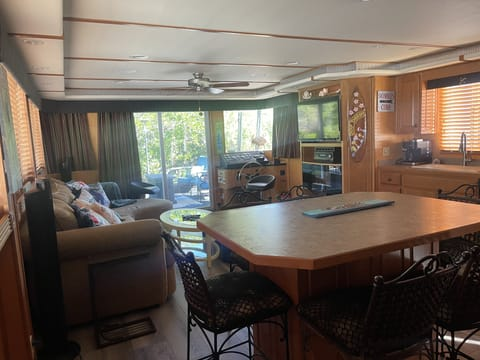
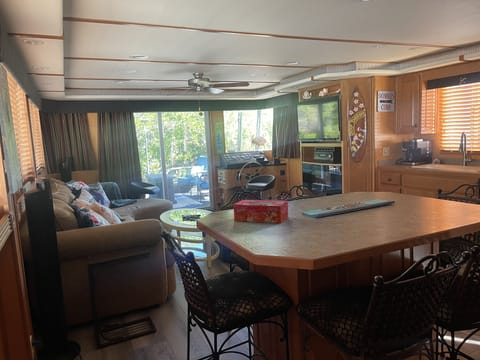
+ tissue box [233,199,289,224]
